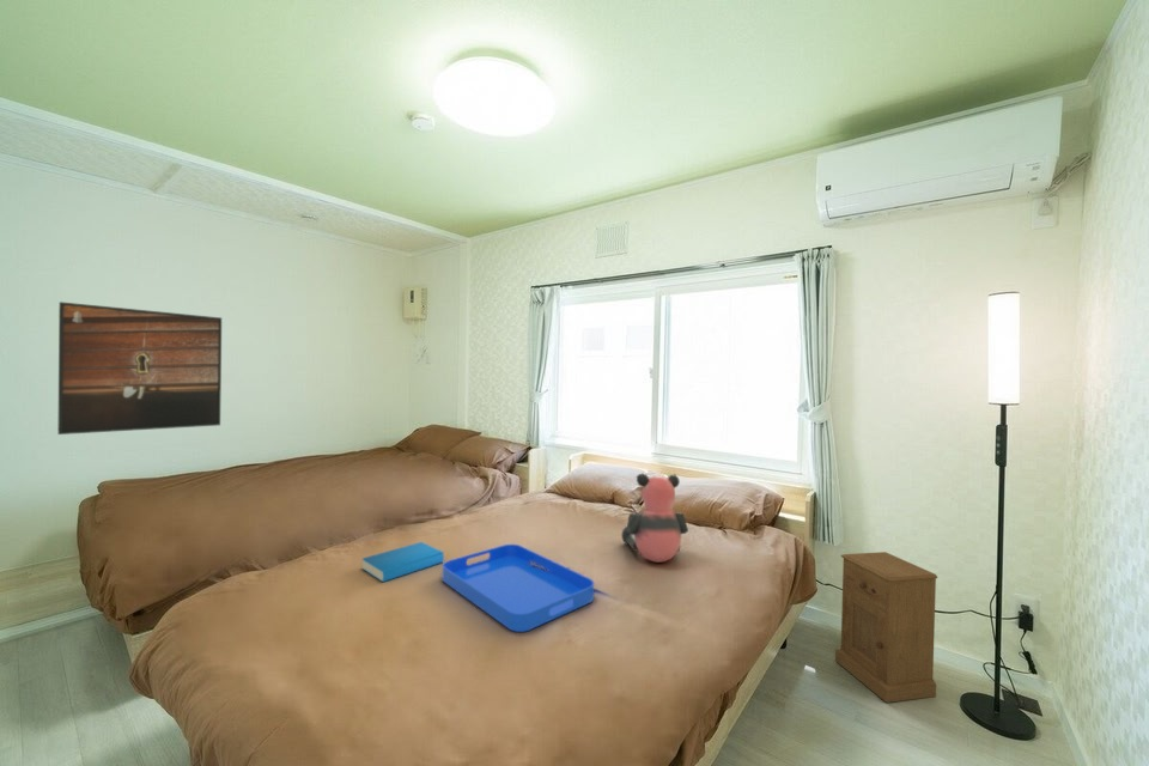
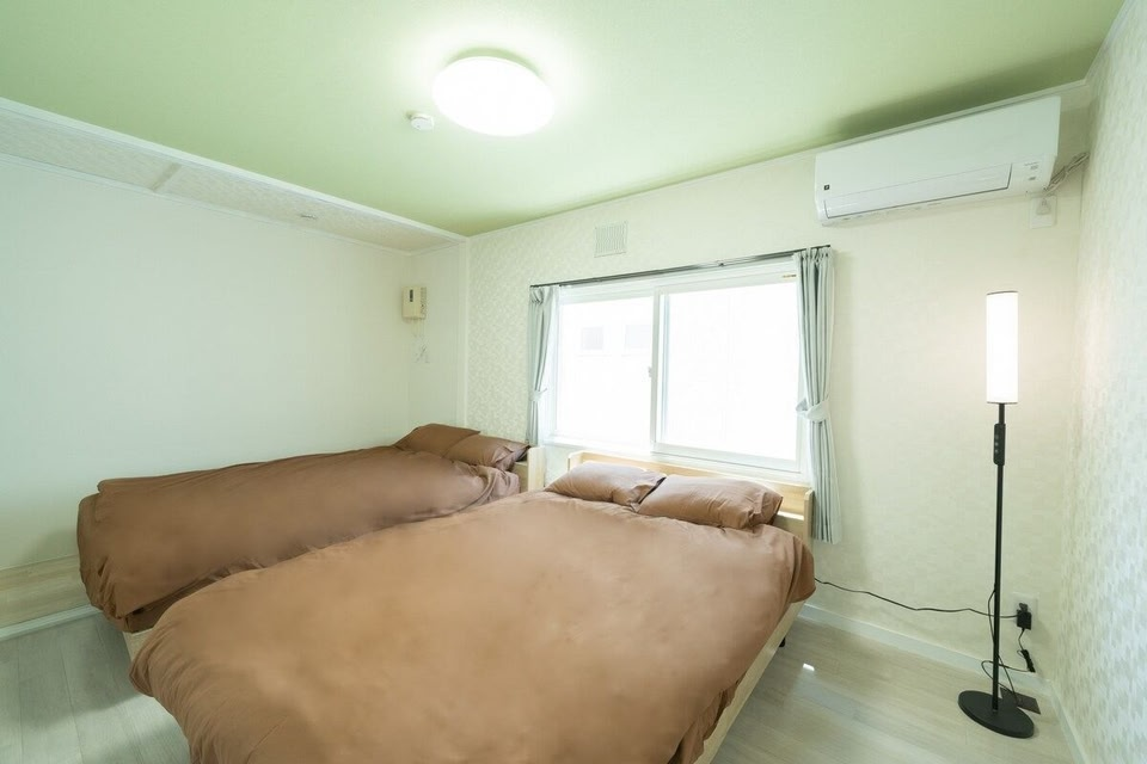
- serving tray [440,543,595,633]
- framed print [56,300,223,436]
- bear [620,472,689,564]
- book [361,541,445,583]
- nightstand [834,551,938,704]
